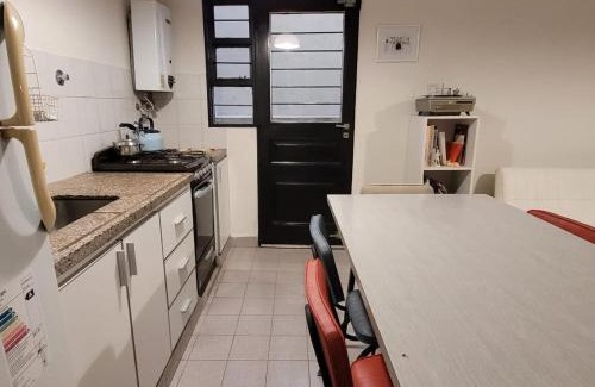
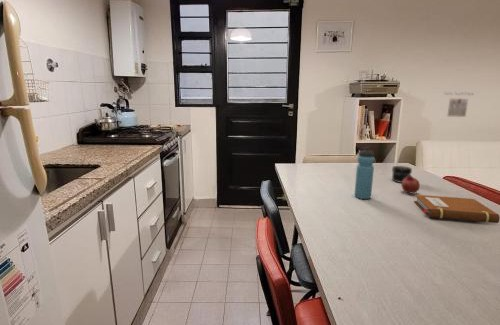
+ notebook [413,194,500,224]
+ jar [391,165,413,184]
+ water bottle [354,146,376,200]
+ calendar [443,91,475,118]
+ fruit [400,174,421,194]
